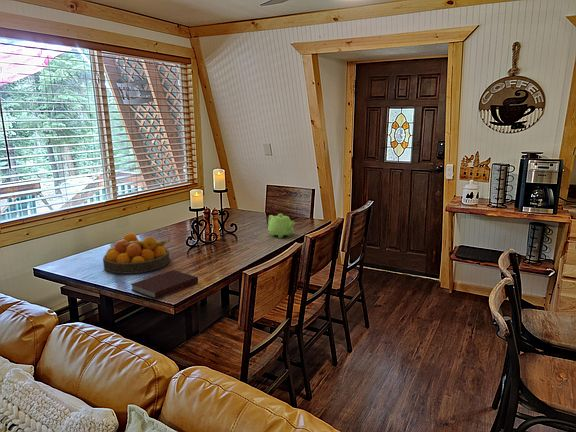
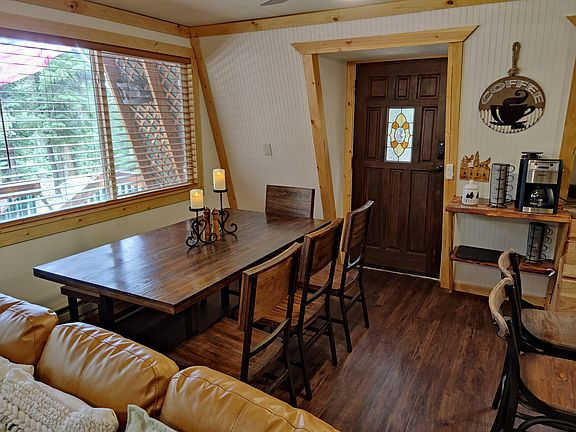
- notebook [130,269,199,300]
- fruit bowl [102,232,171,274]
- teapot [267,213,296,239]
